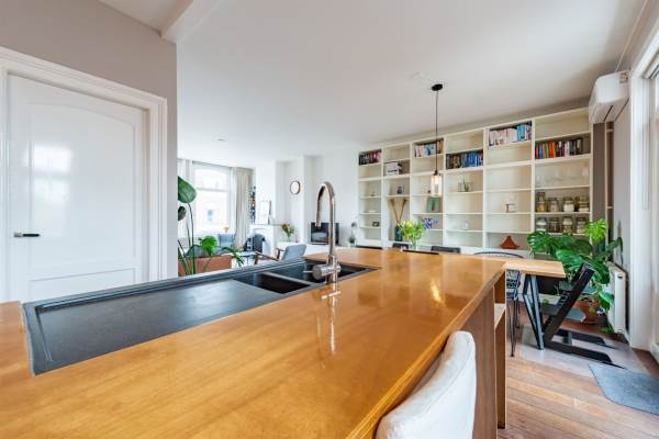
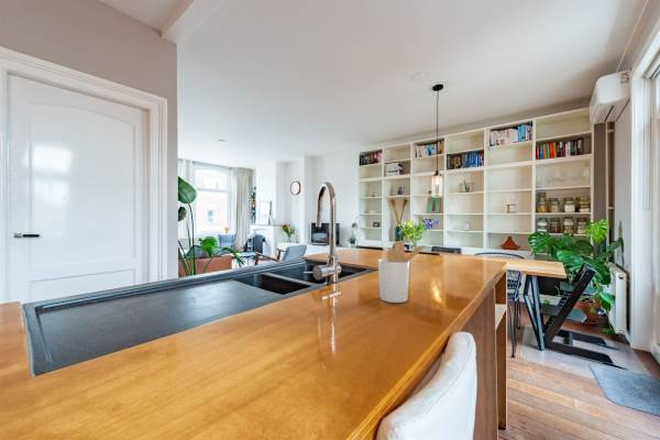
+ utensil holder [377,239,428,304]
